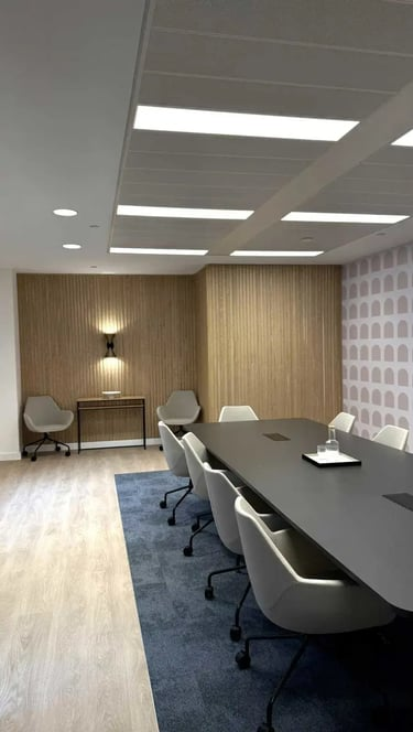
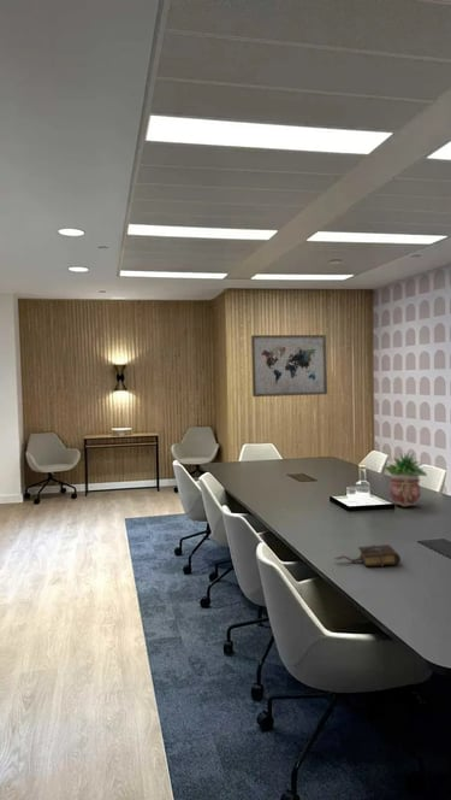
+ potted plant [381,451,428,507]
+ book [333,543,402,567]
+ wall art [250,334,328,398]
